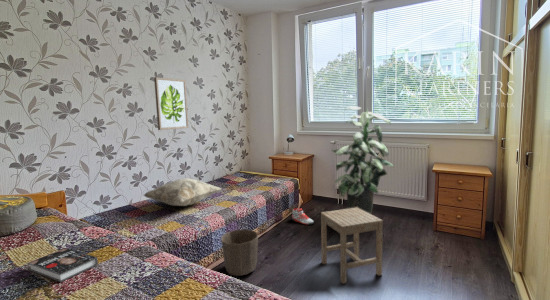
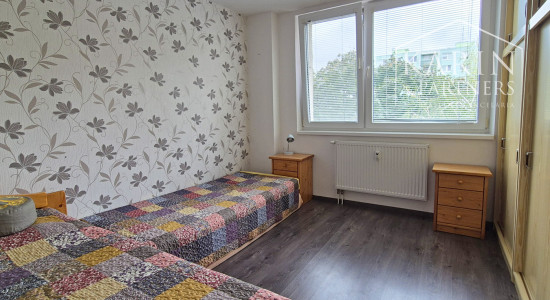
- stool [320,207,384,285]
- decorative pillow [142,177,222,207]
- indoor plant [330,105,395,215]
- book [27,247,99,283]
- waste basket [220,228,259,277]
- wall art [153,76,189,131]
- sneaker [291,207,315,226]
